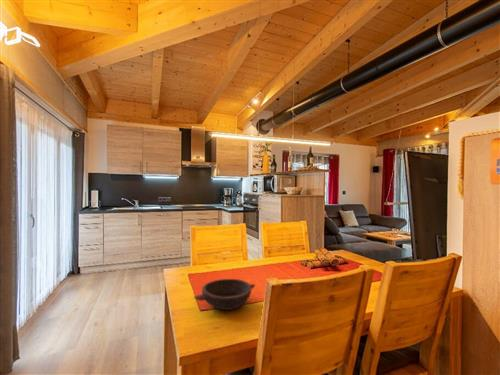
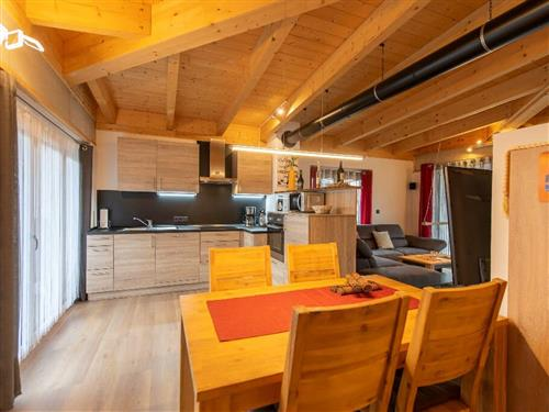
- bowl [193,278,256,311]
